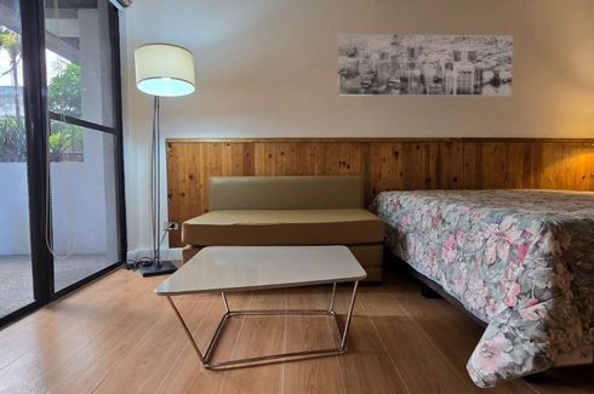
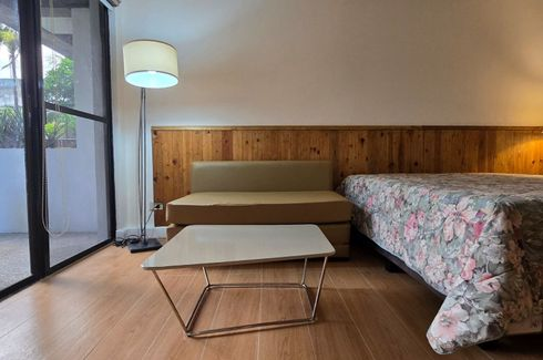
- wall art [337,33,514,97]
